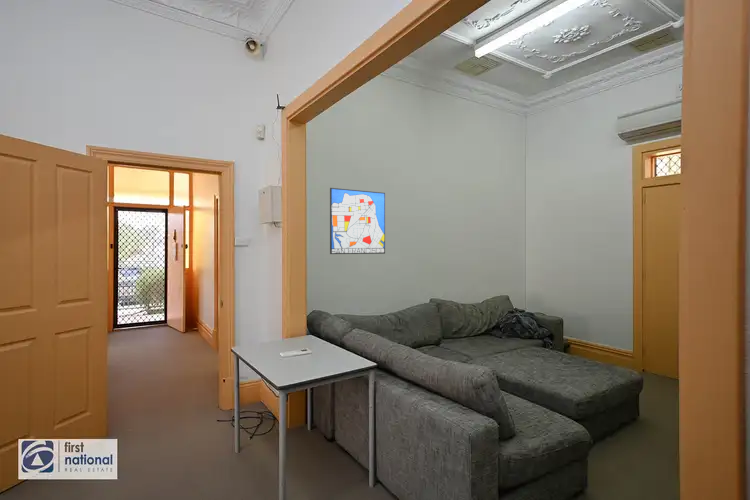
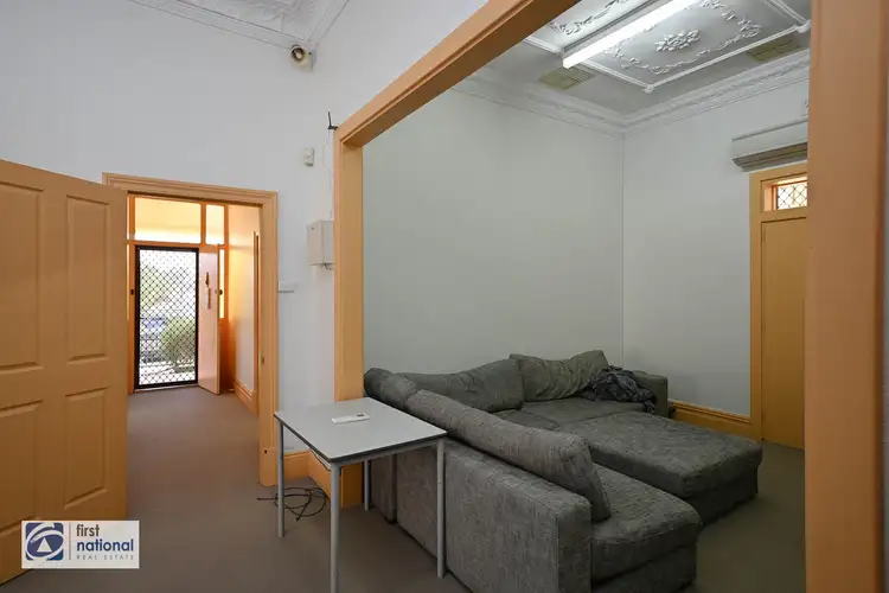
- wall art [329,187,386,255]
